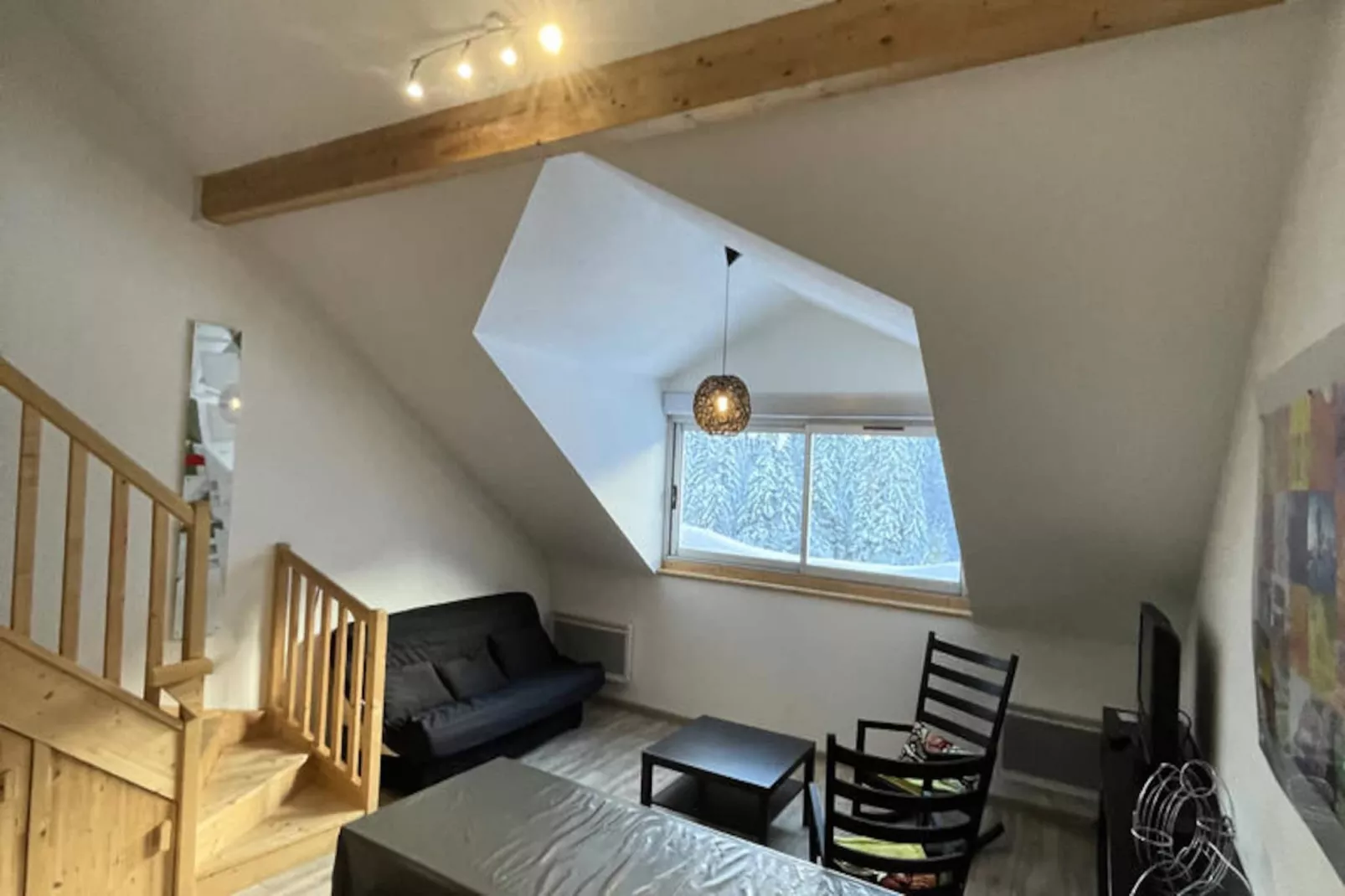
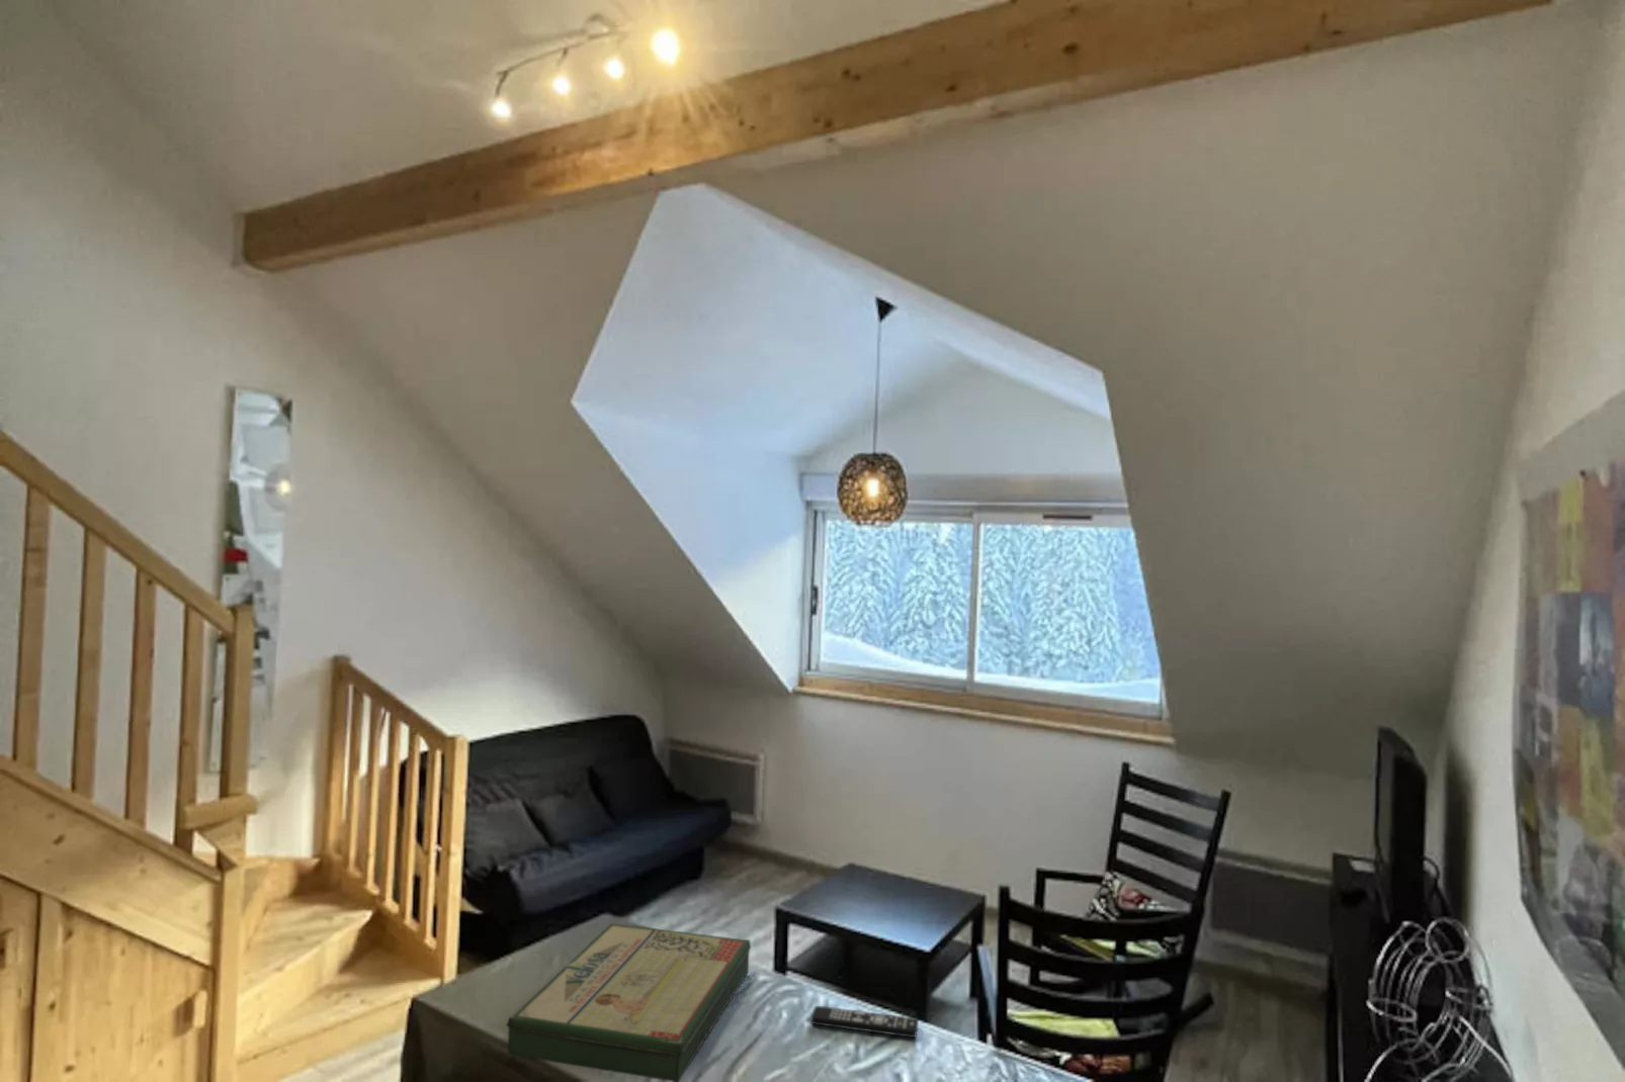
+ remote control [811,1005,919,1039]
+ board game [505,923,751,1082]
